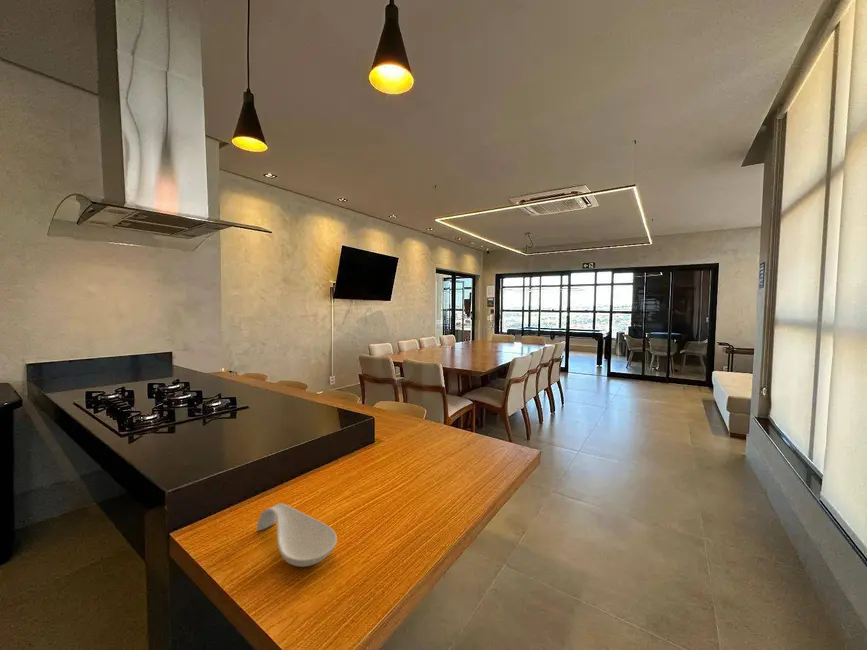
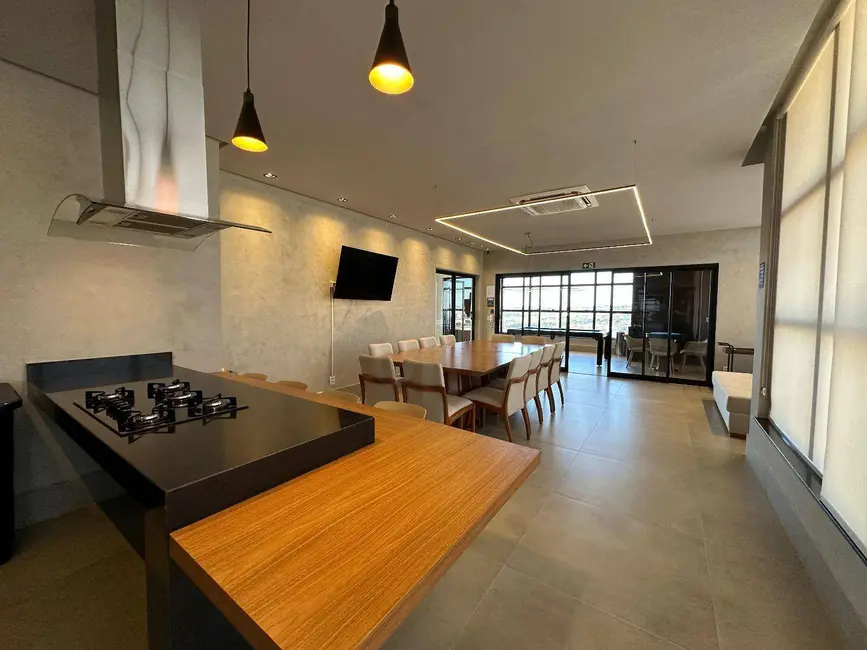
- spoon rest [256,502,338,568]
